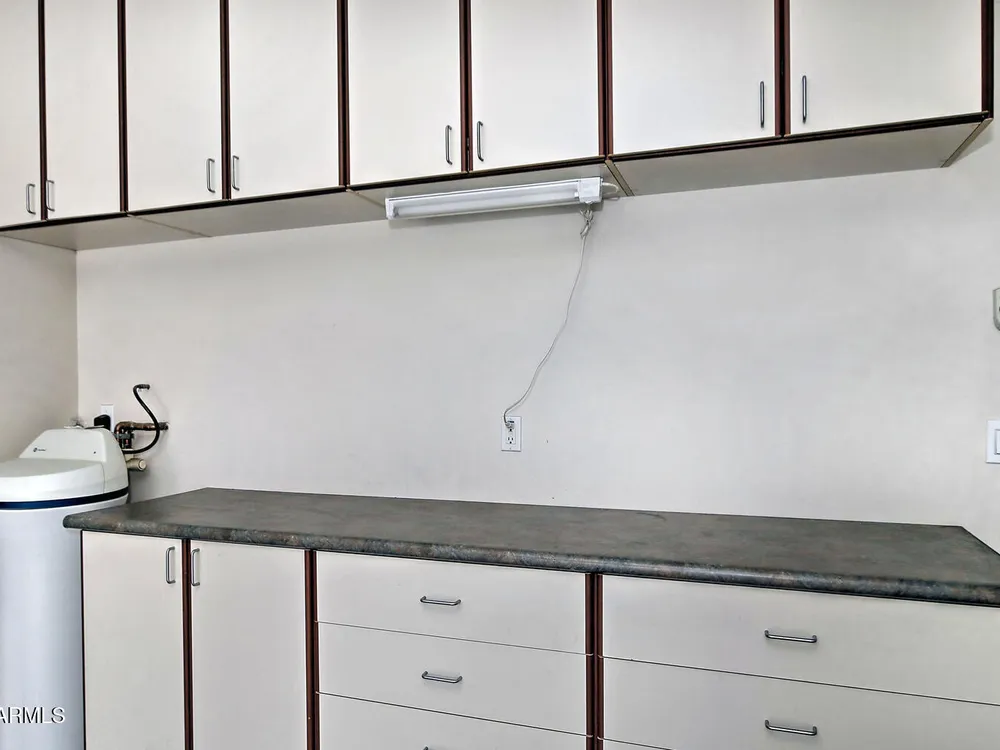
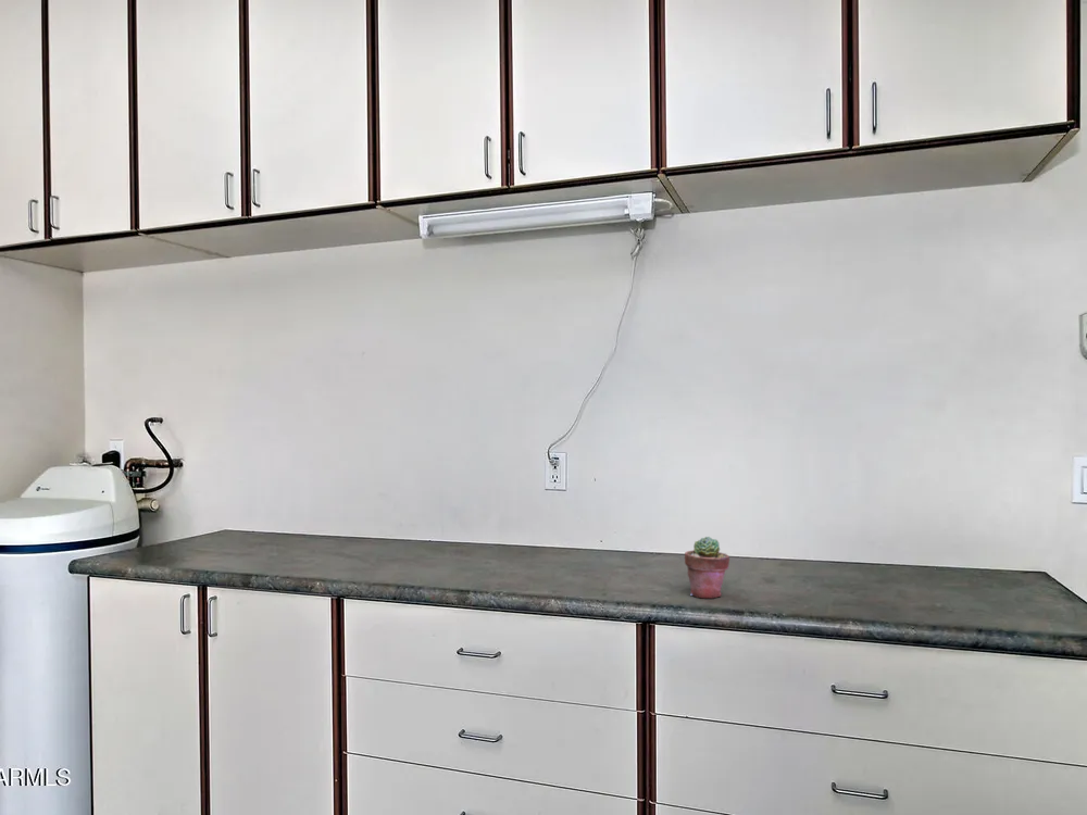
+ potted succulent [684,536,730,599]
